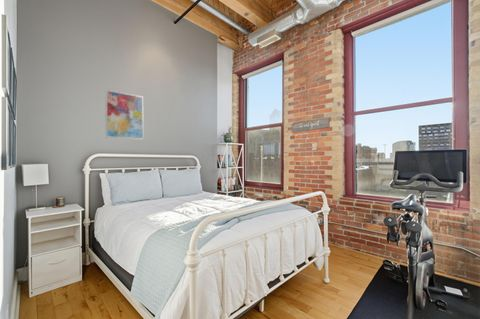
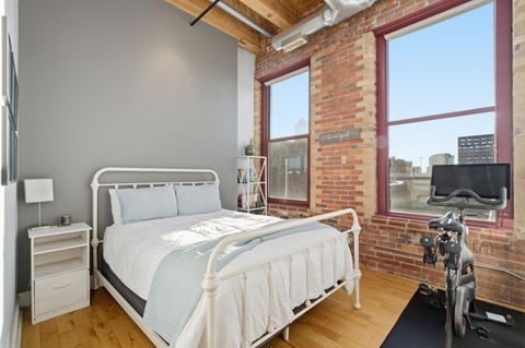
- wall art [104,89,144,140]
